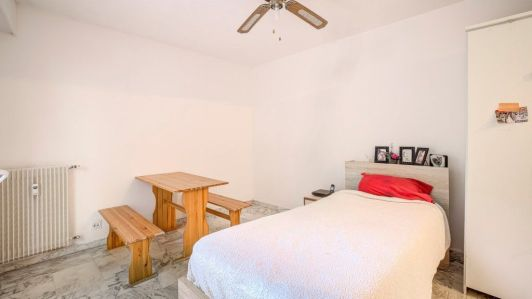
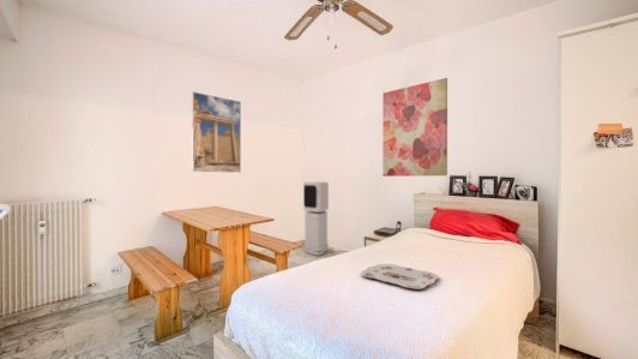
+ wall art [381,77,449,178]
+ air purifier [302,181,330,257]
+ serving tray [360,263,440,291]
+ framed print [191,90,242,174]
